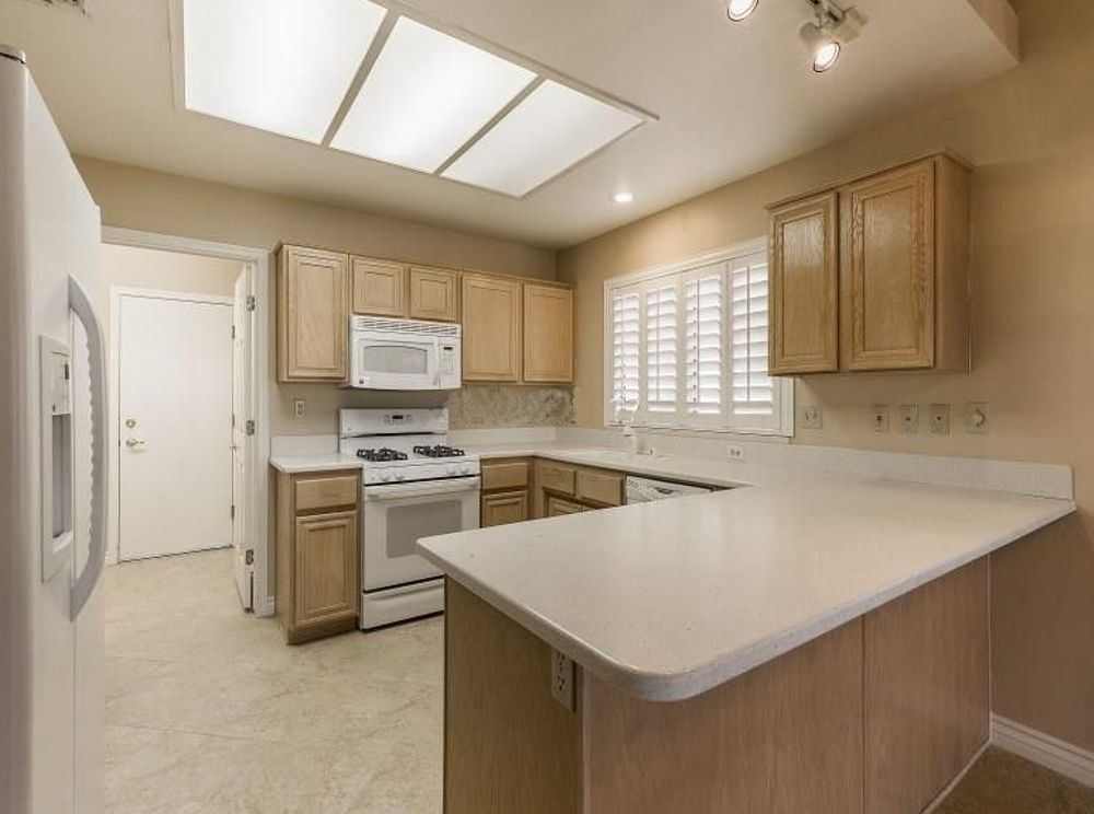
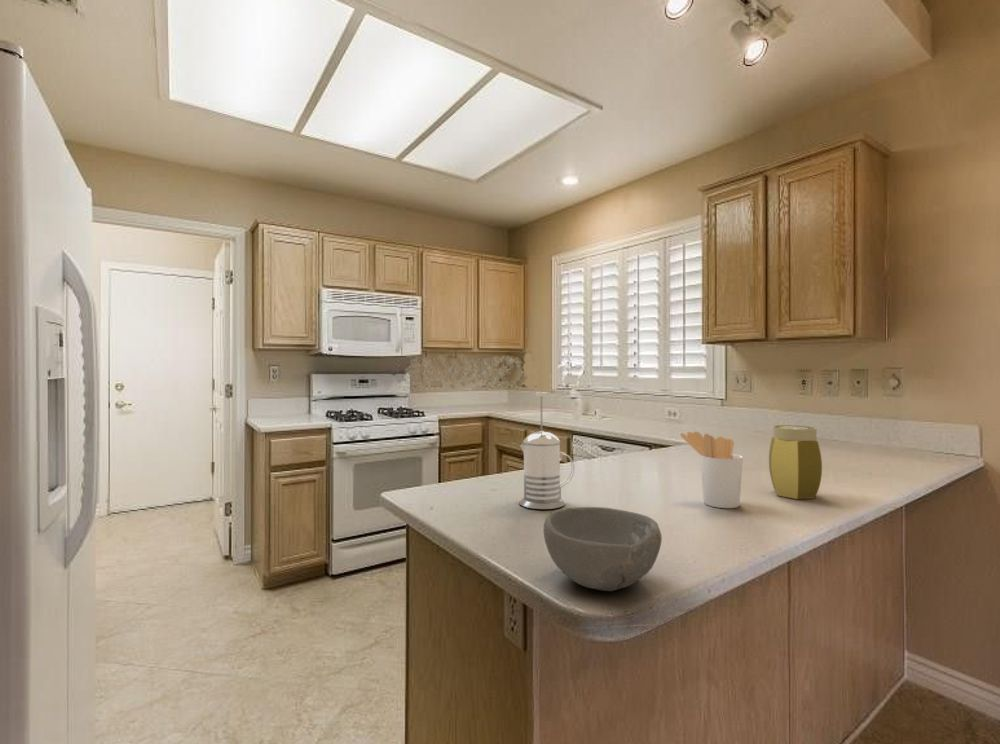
+ bowl [542,506,663,592]
+ jar [768,424,823,500]
+ utensil holder [679,431,744,509]
+ french press [518,391,575,510]
